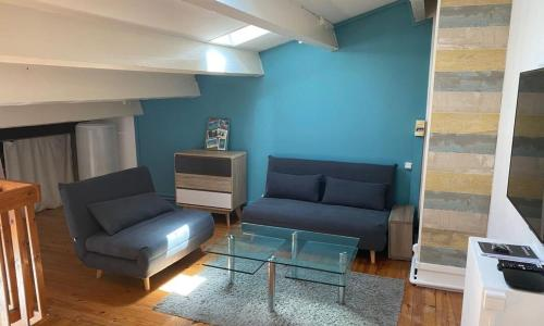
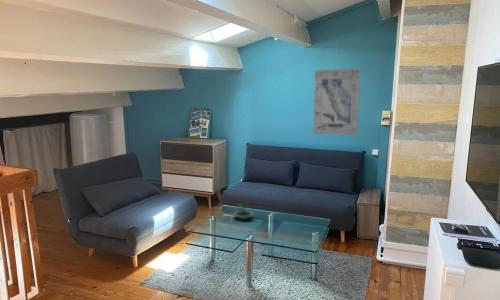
+ terrarium [232,198,254,221]
+ wall art [312,68,361,136]
